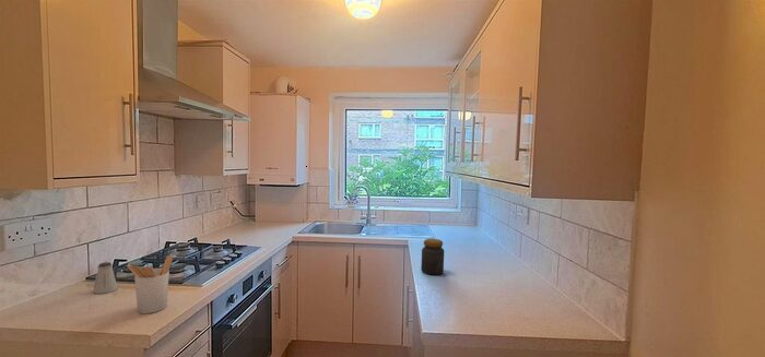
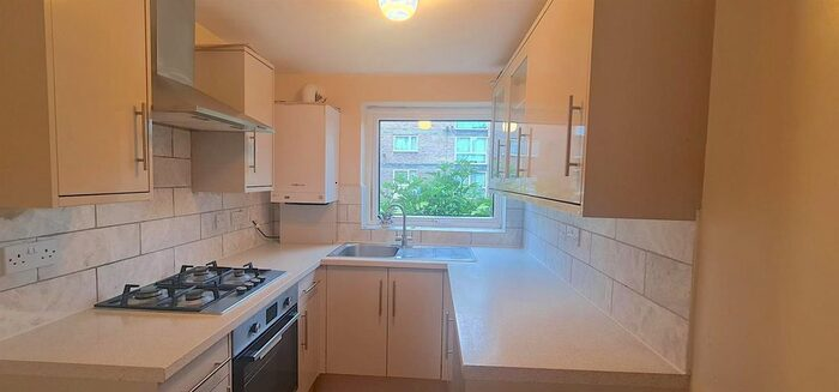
- saltshaker [92,261,118,295]
- utensil holder [126,254,174,314]
- jar [420,238,445,276]
